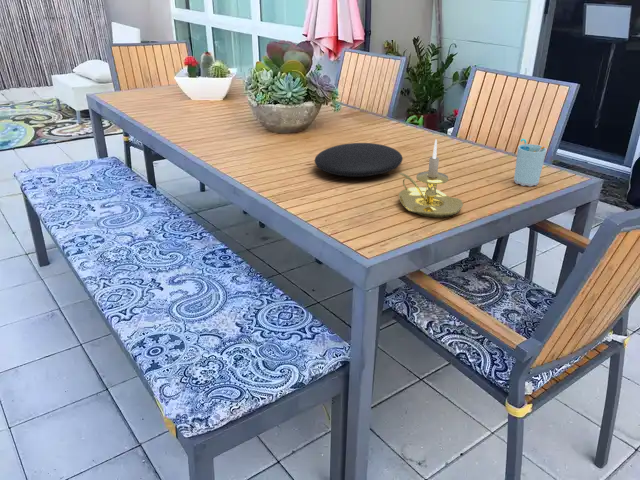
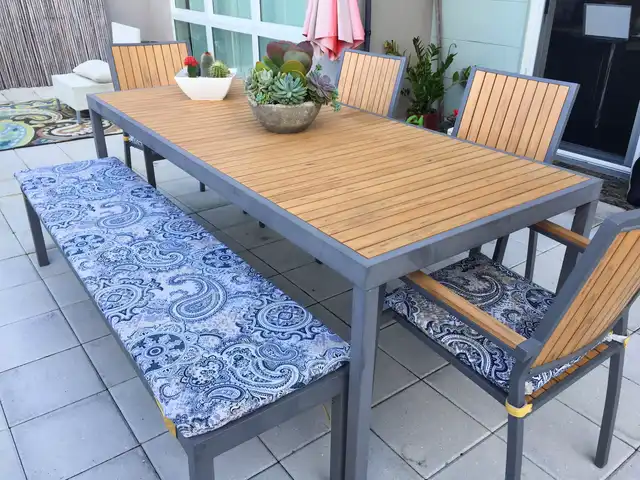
- plate [314,142,404,178]
- cup [513,138,548,187]
- candle holder [398,138,464,219]
